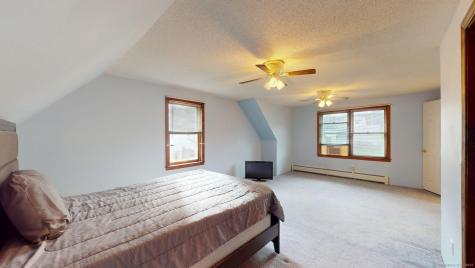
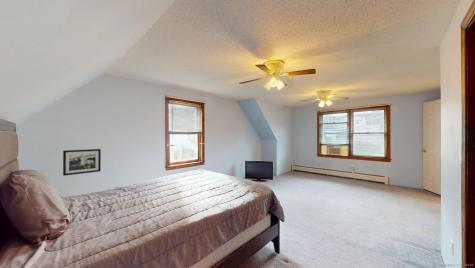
+ picture frame [62,148,102,177]
